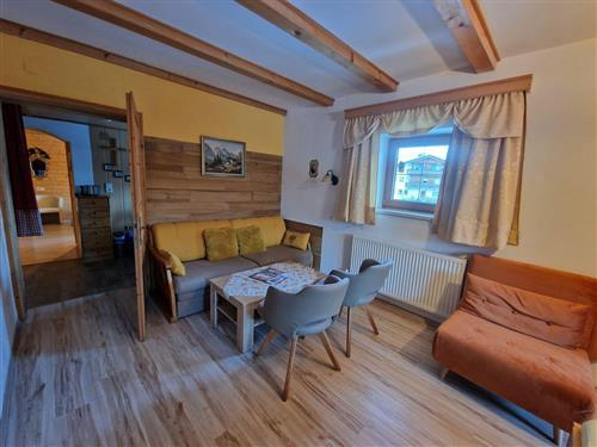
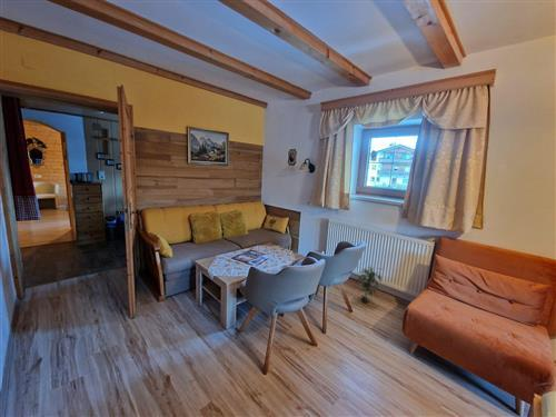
+ potted plant [355,265,385,304]
